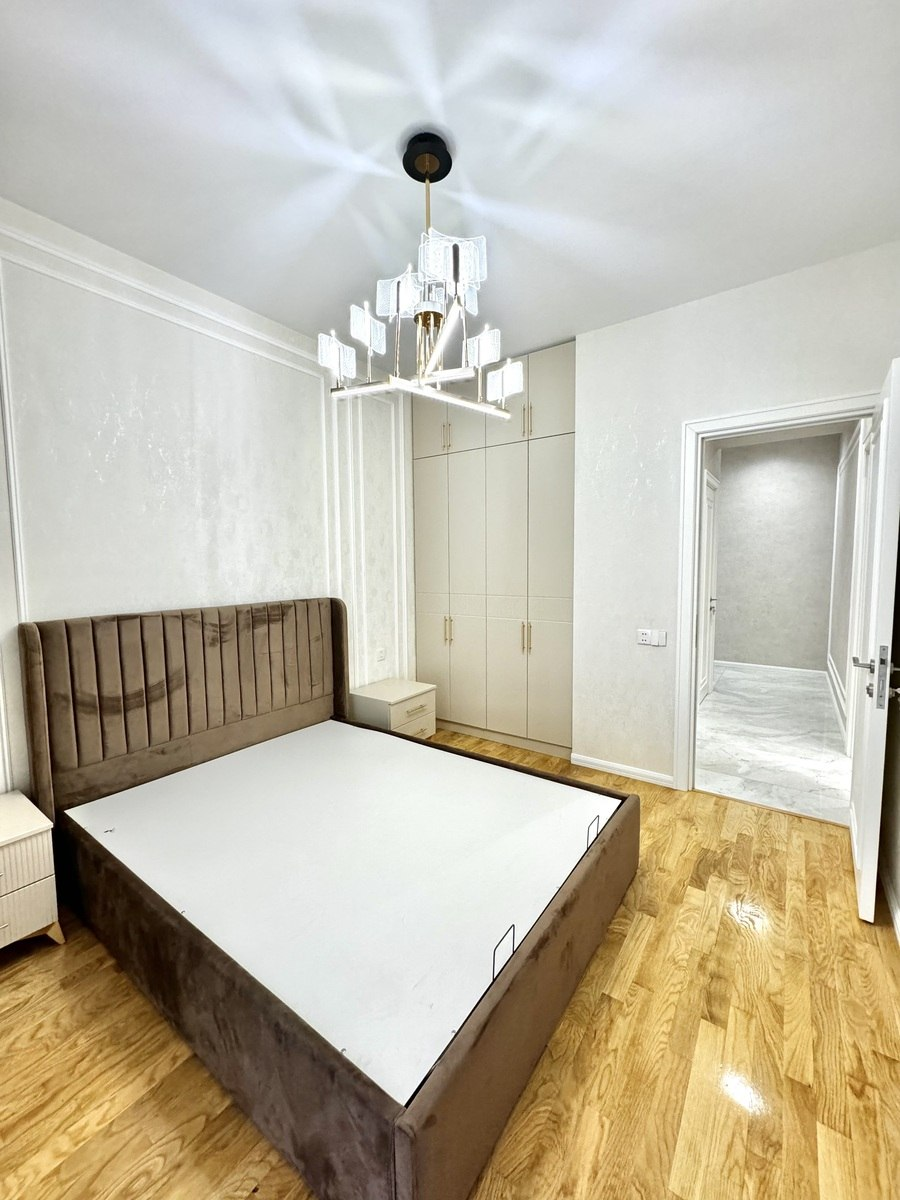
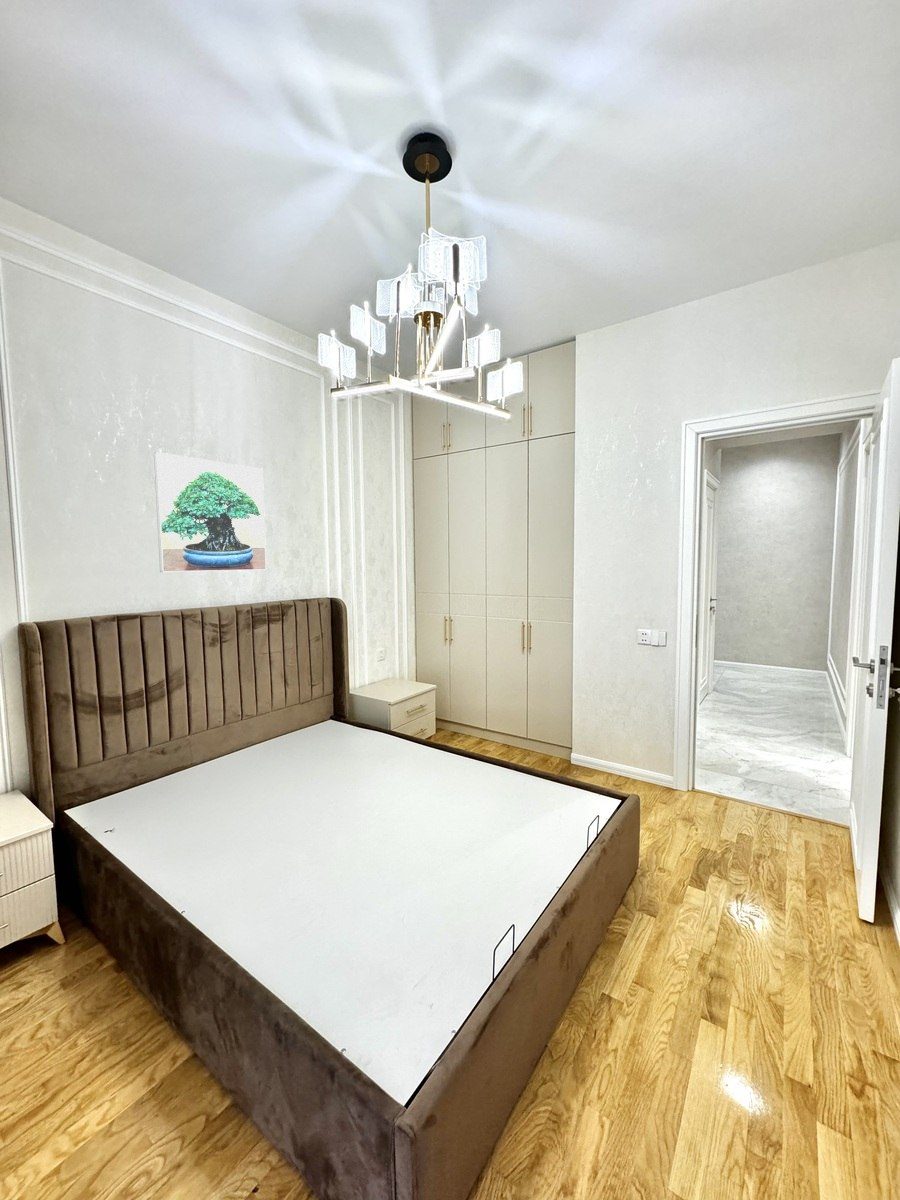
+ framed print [153,451,267,573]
